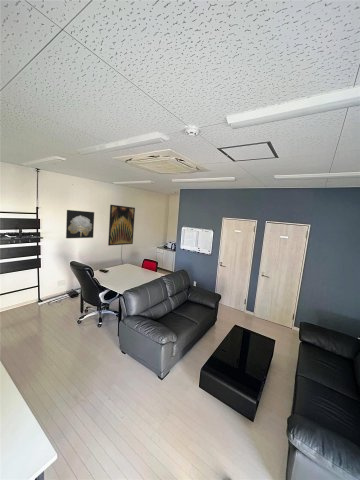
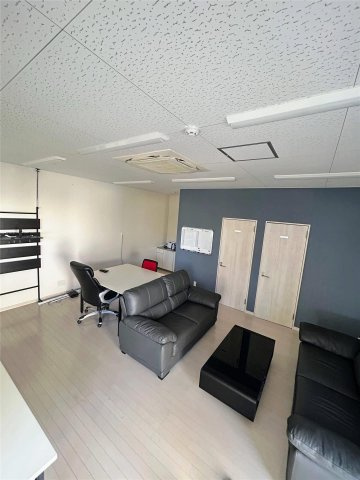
- wall art [107,204,136,247]
- wall art [65,209,95,239]
